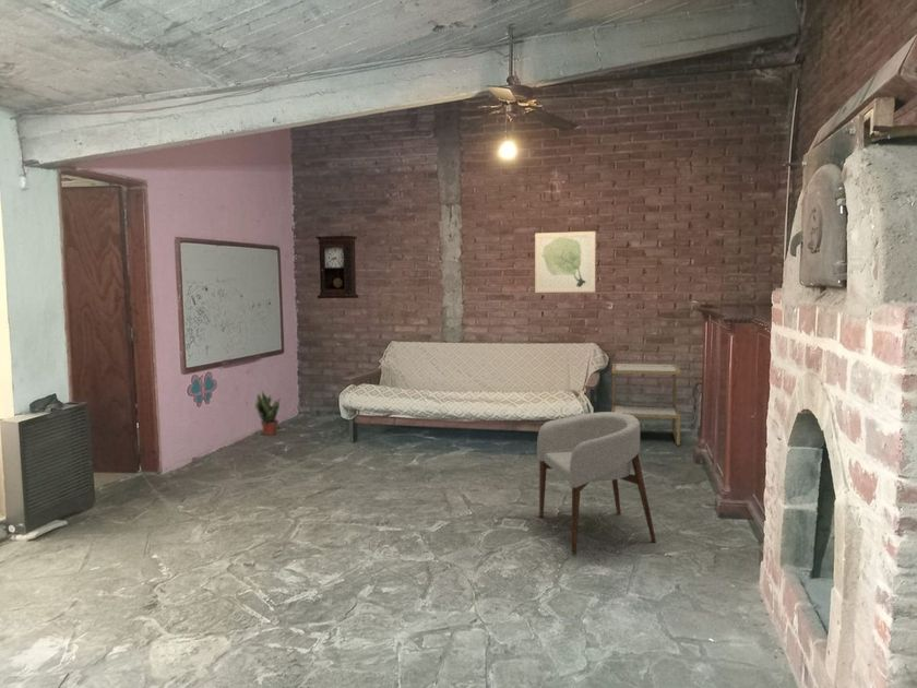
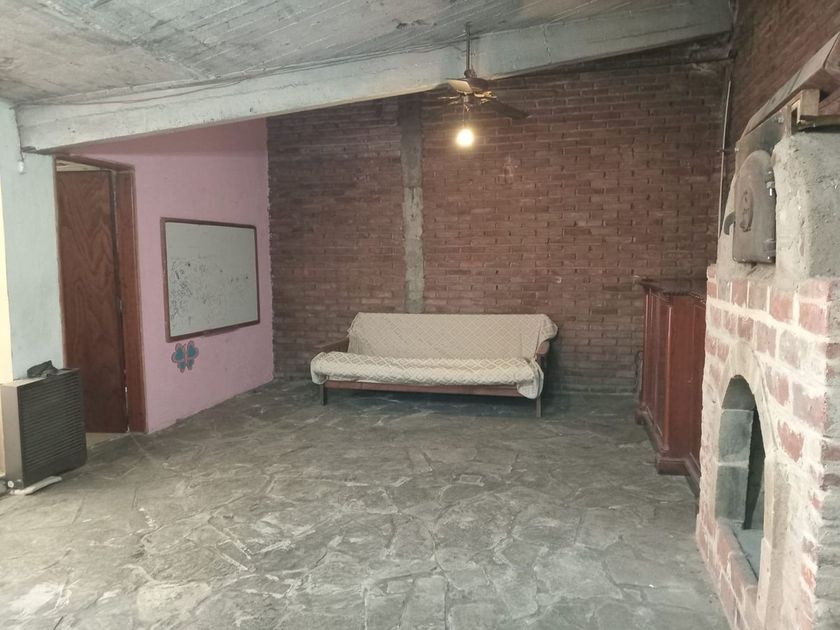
- pendulum clock [315,235,360,299]
- side table [610,363,682,446]
- wall art [534,230,597,294]
- potted plant [254,389,282,436]
- armchair [536,411,657,554]
